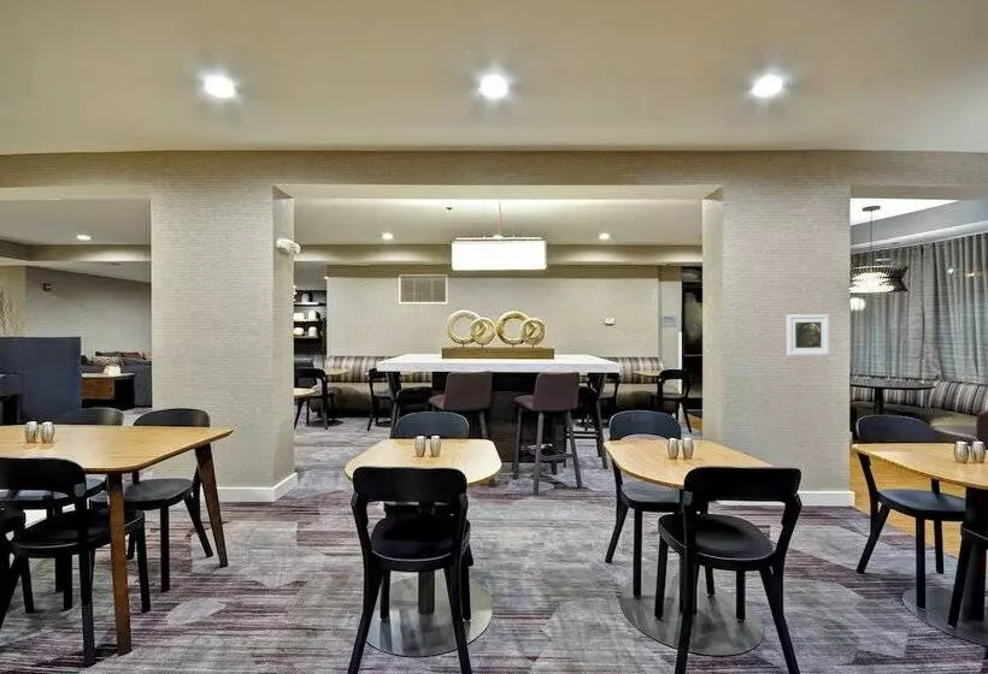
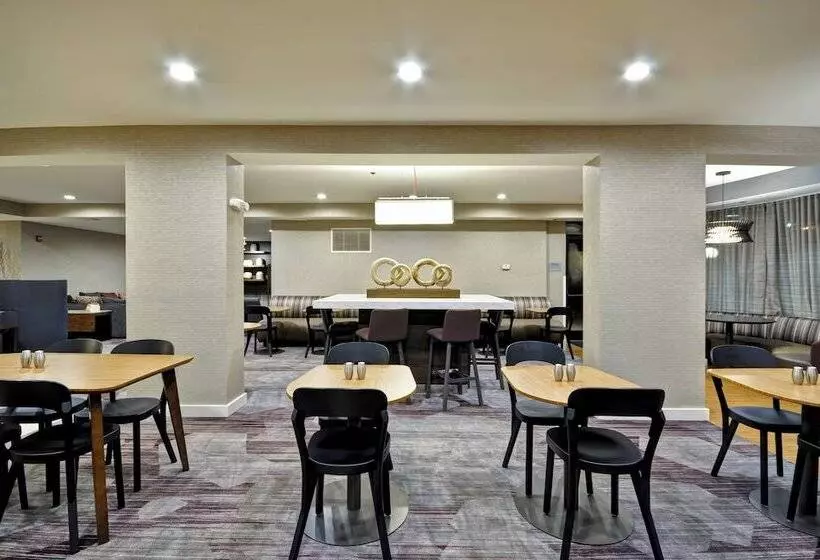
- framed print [786,313,830,356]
